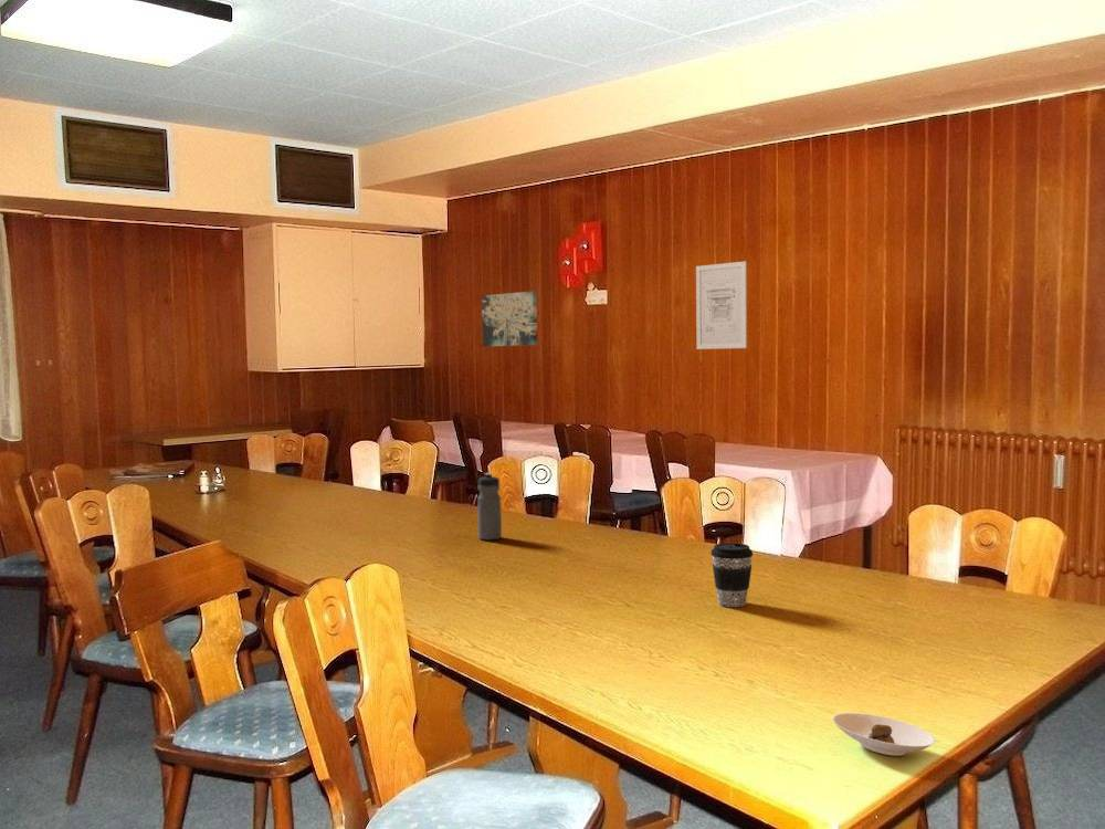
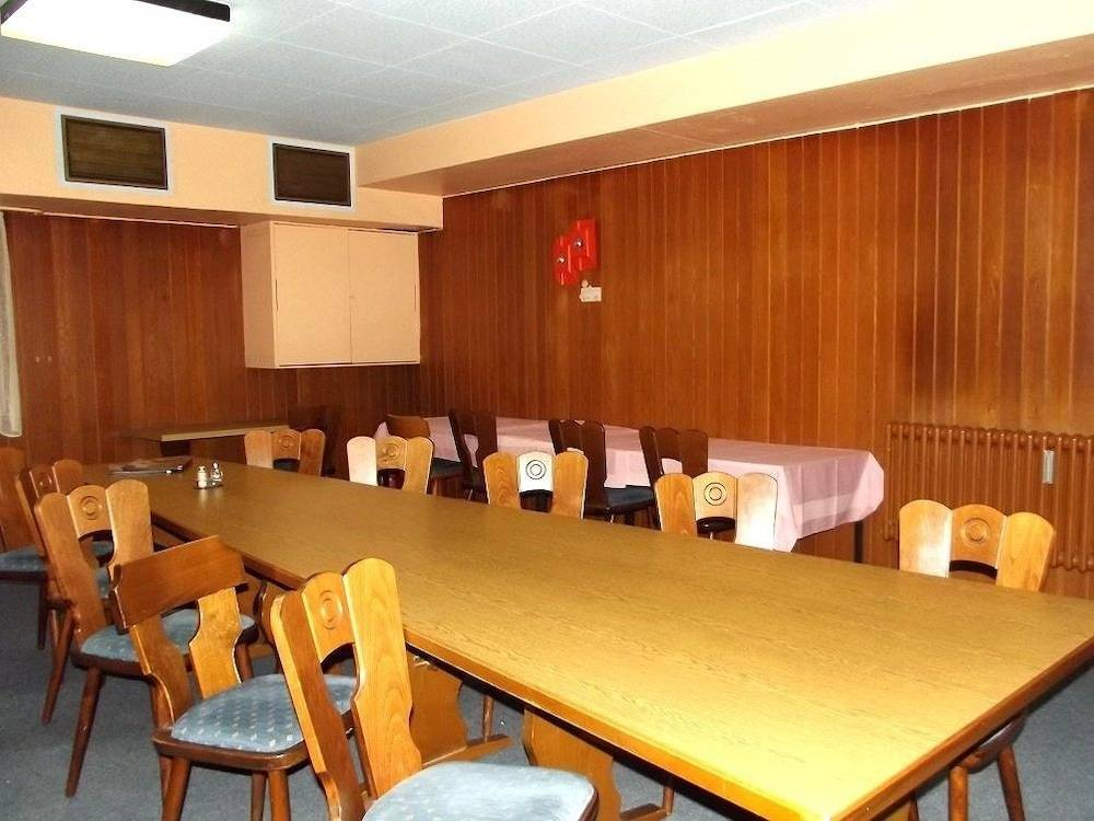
- coffee cup [709,542,754,608]
- wall art [695,260,748,350]
- saucer [831,712,937,757]
- wall art [481,290,538,347]
- water bottle [476,472,503,542]
